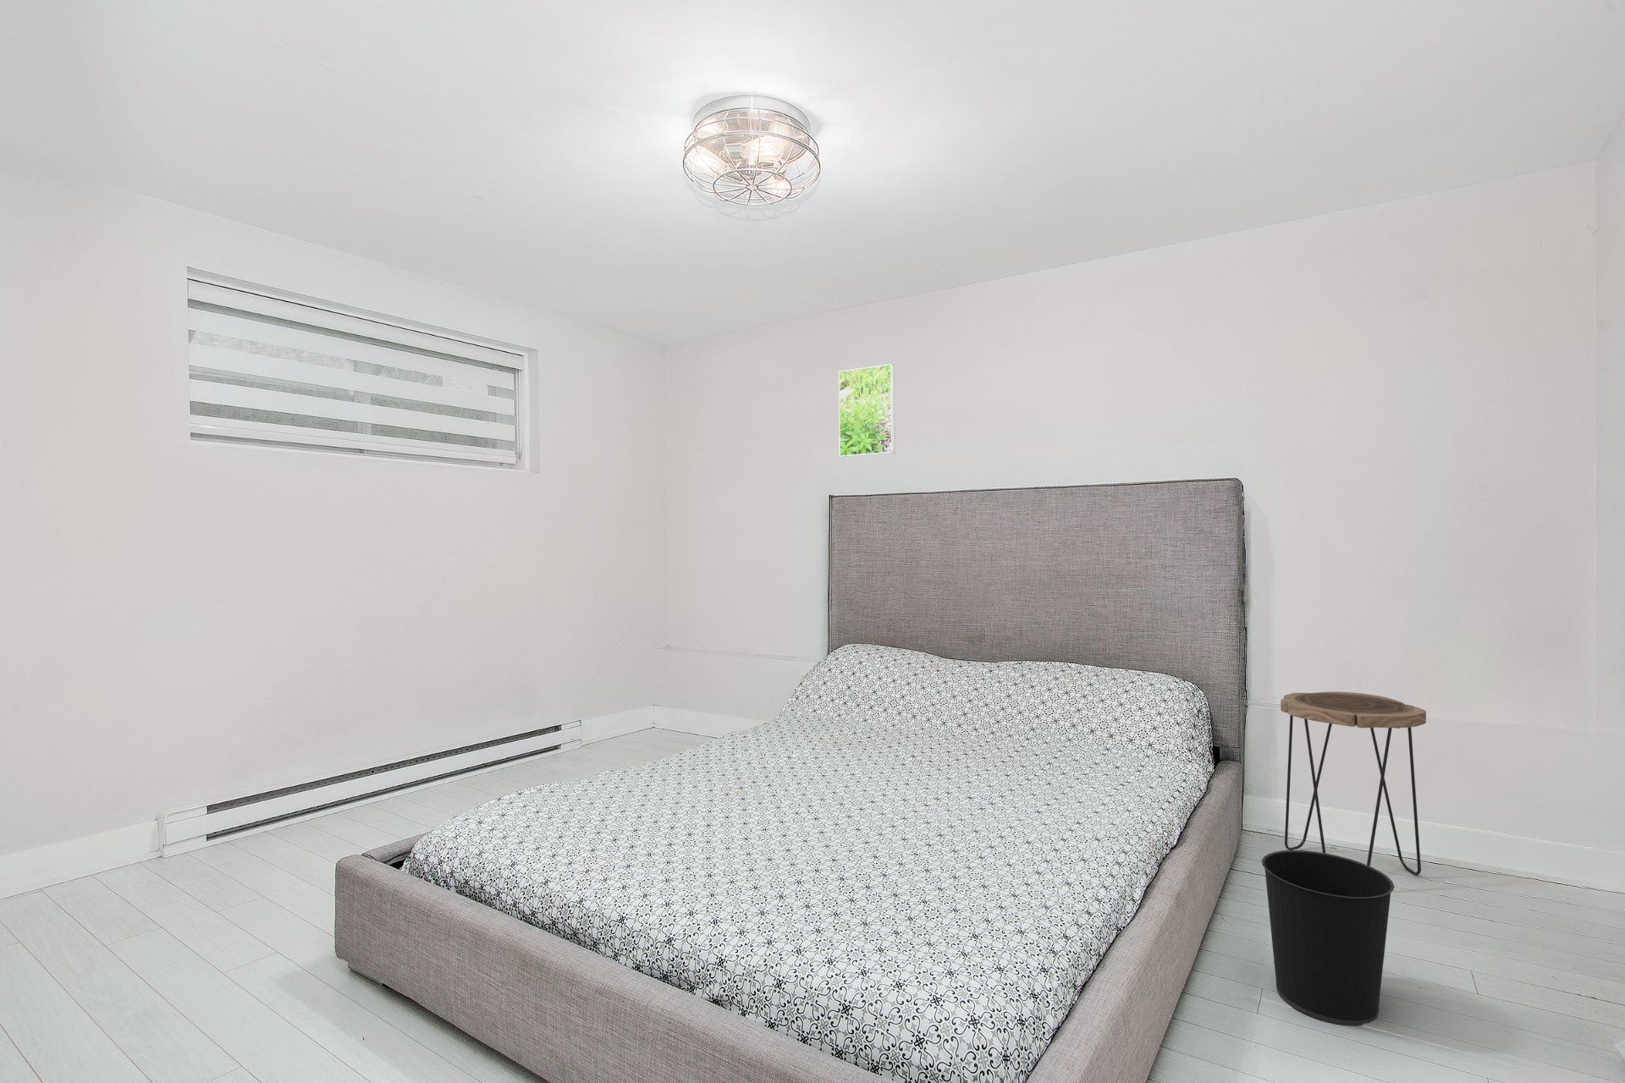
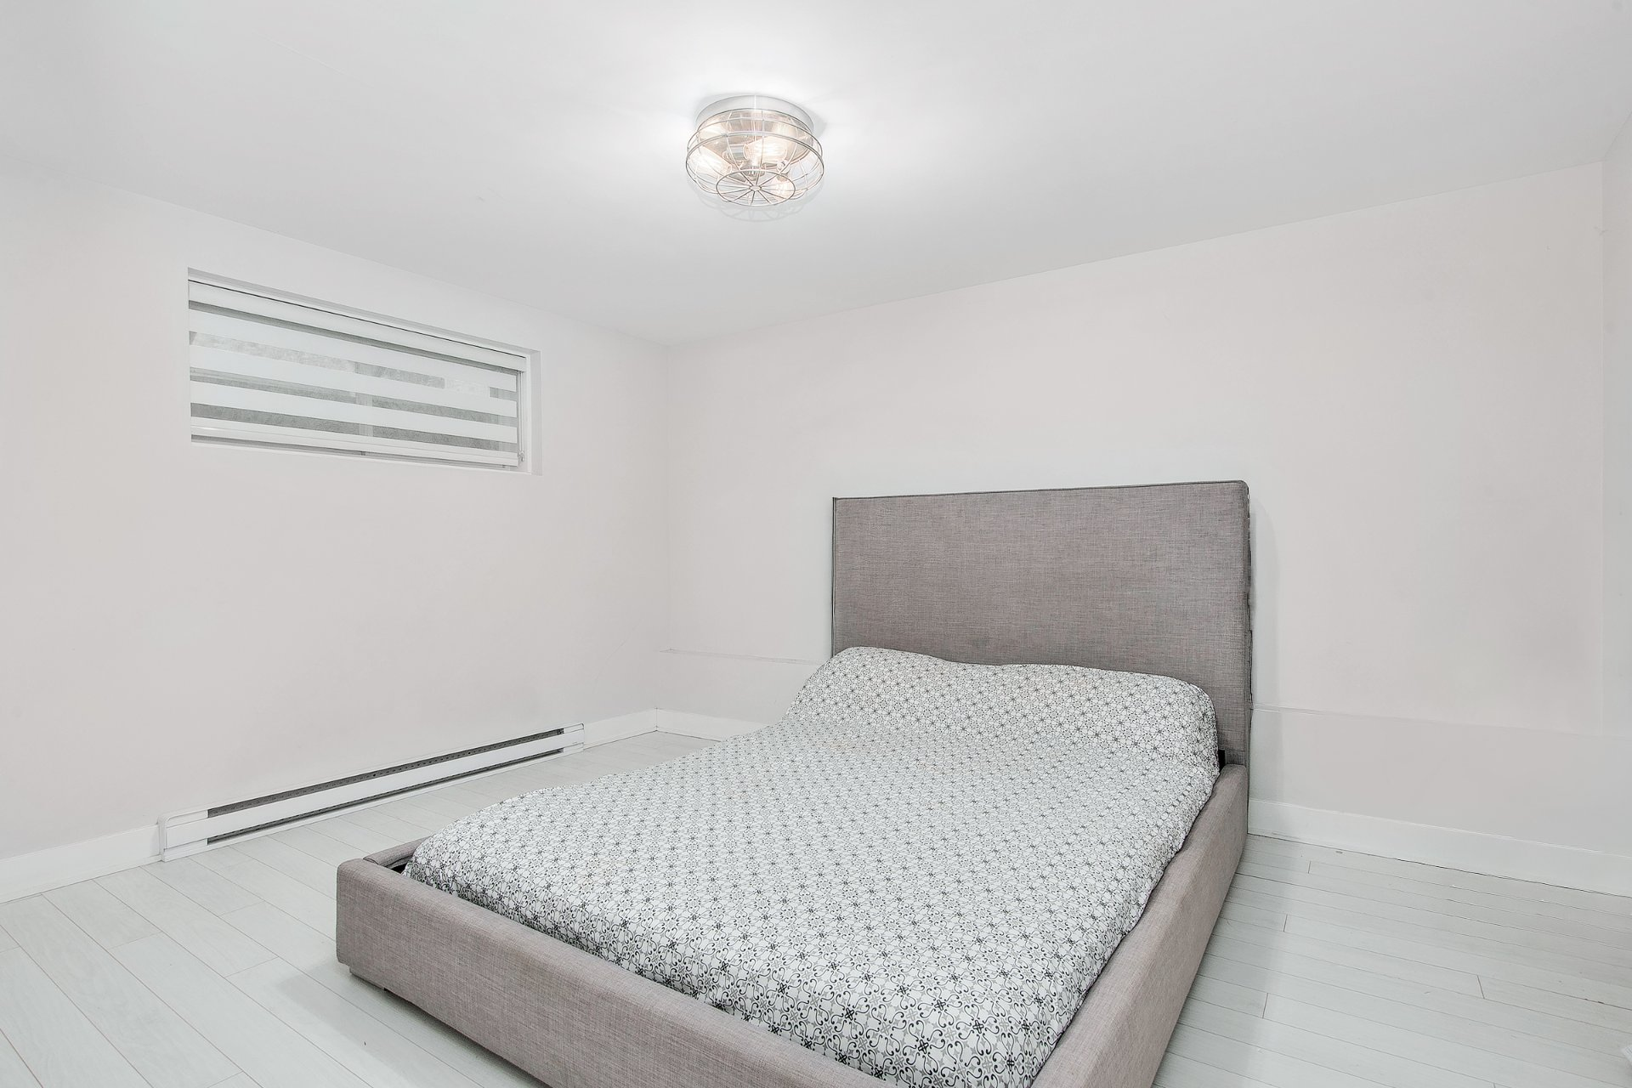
- side table [1279,691,1427,875]
- wastebasket [1261,850,1395,1026]
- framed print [838,363,896,458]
